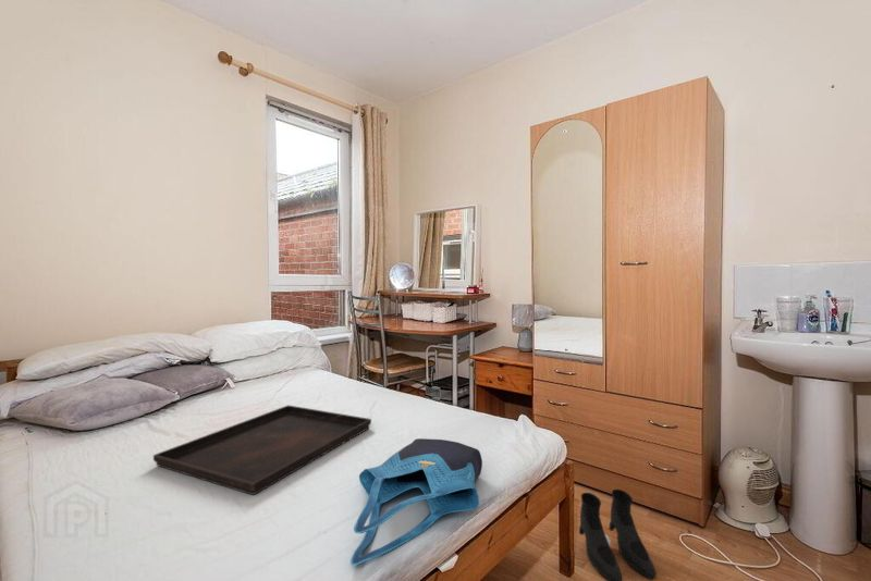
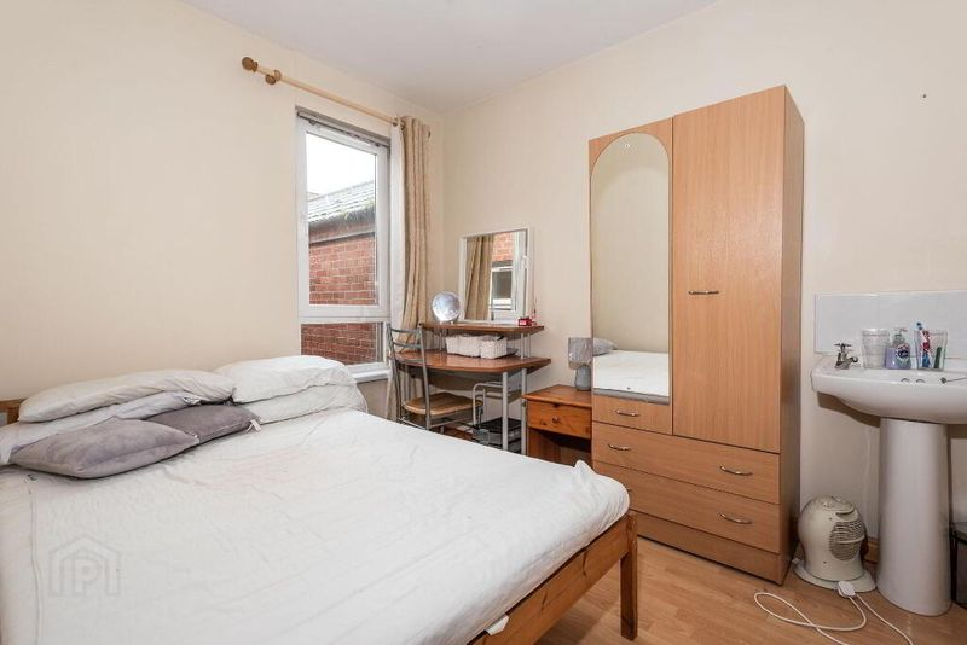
- tote bag [349,437,483,567]
- boots [578,489,658,581]
- serving tray [152,405,372,496]
